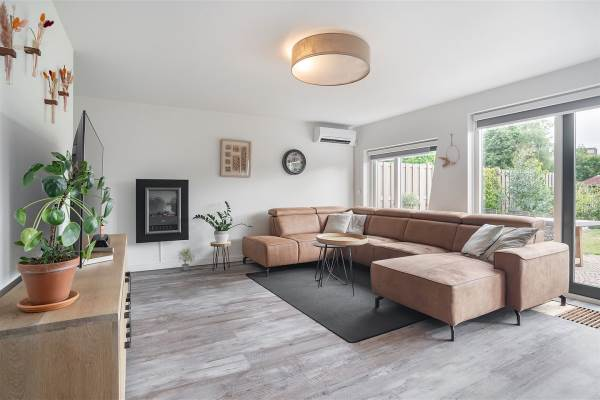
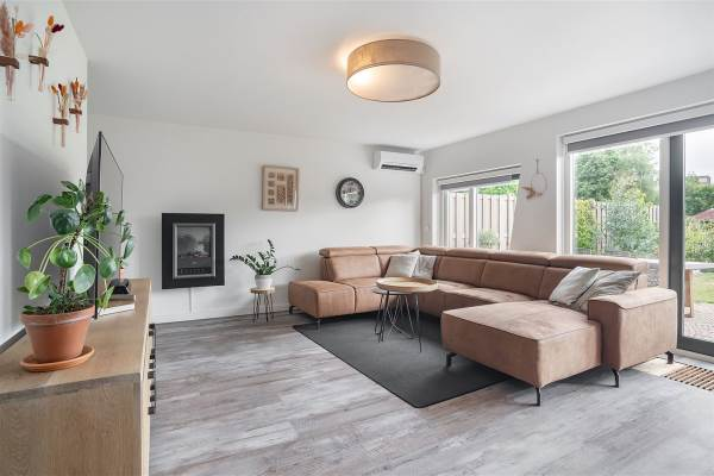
- potted plant [177,246,196,271]
